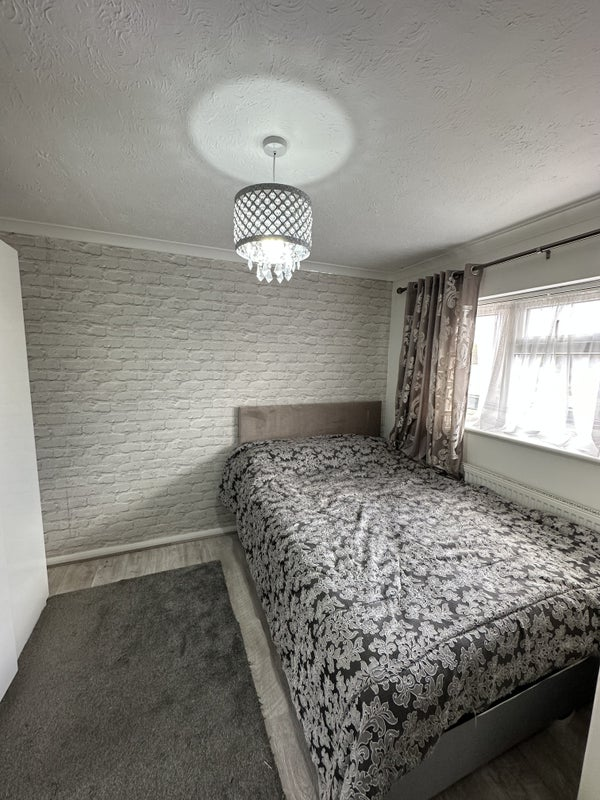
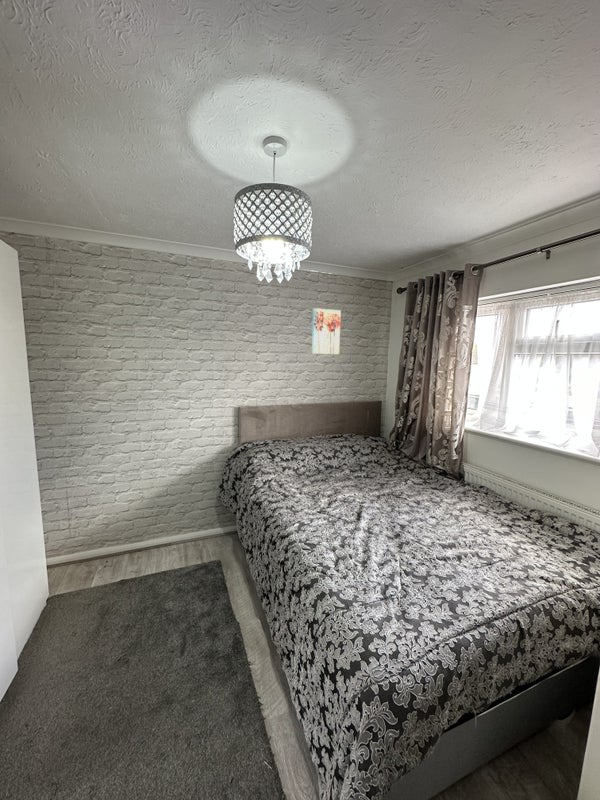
+ wall art [311,307,342,355]
